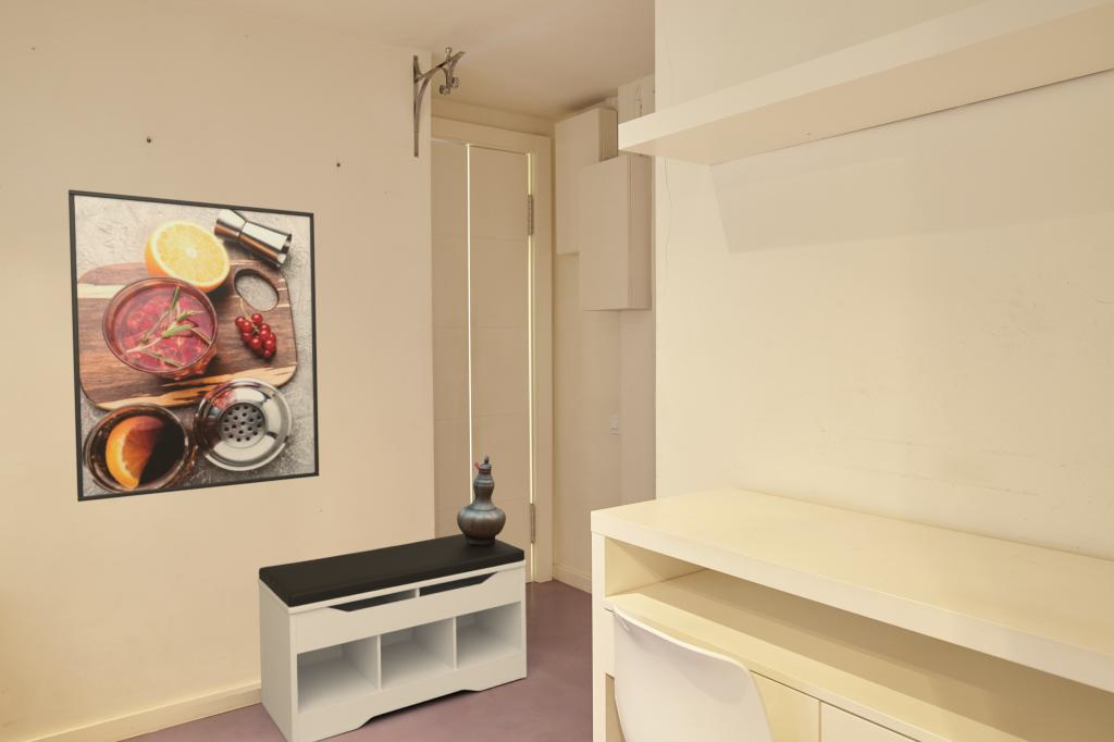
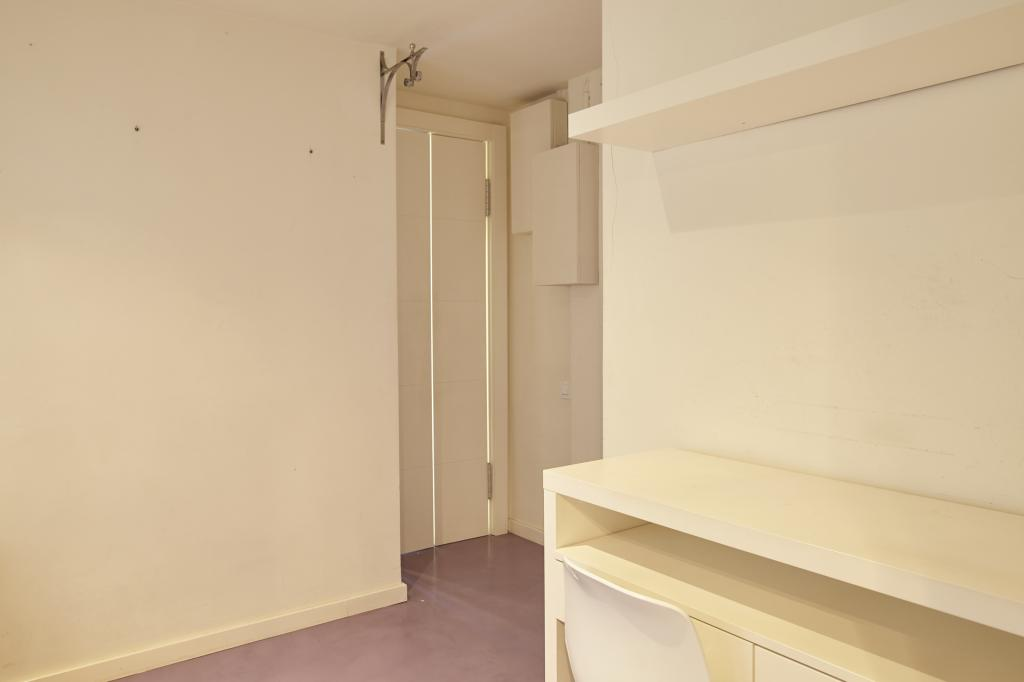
- bench [257,533,528,742]
- decorative vase [456,455,507,545]
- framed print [67,188,320,503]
